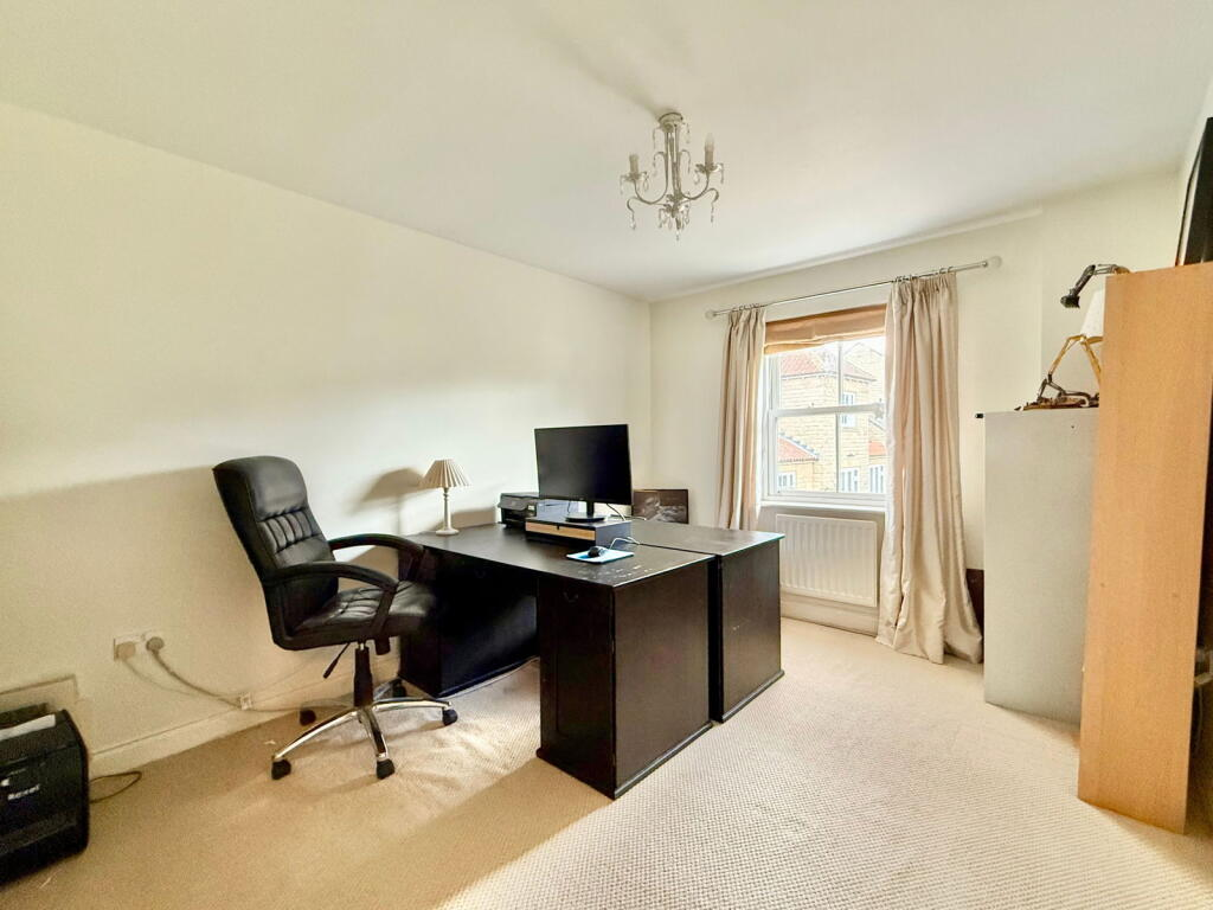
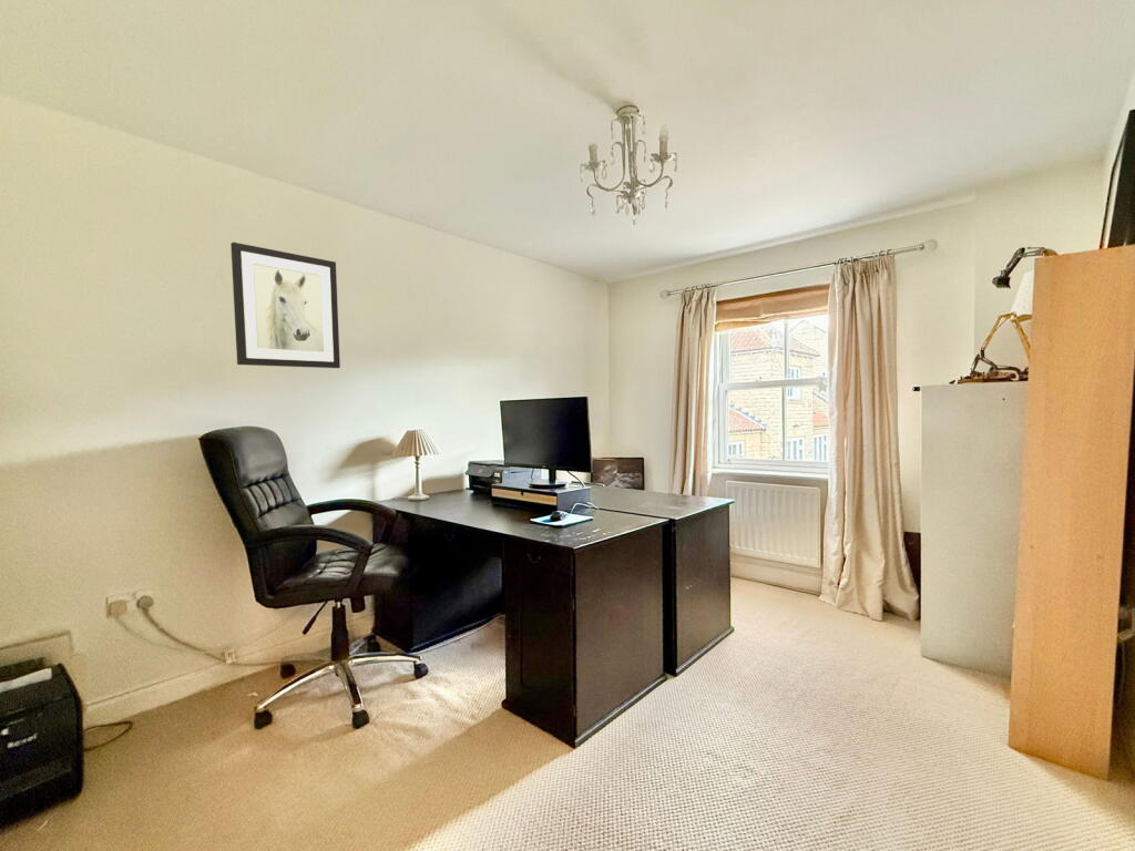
+ wall art [229,242,341,369]
